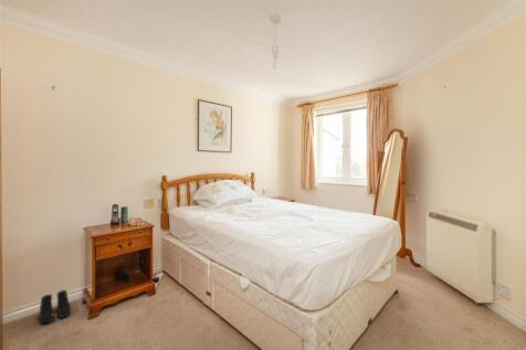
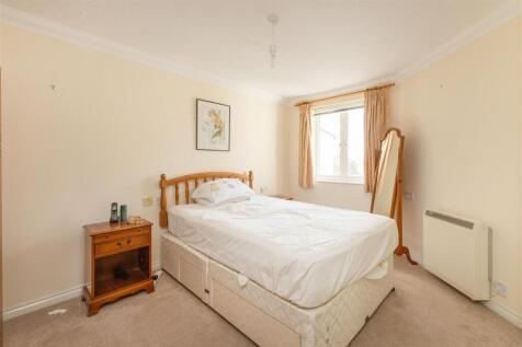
- boots [39,289,72,325]
